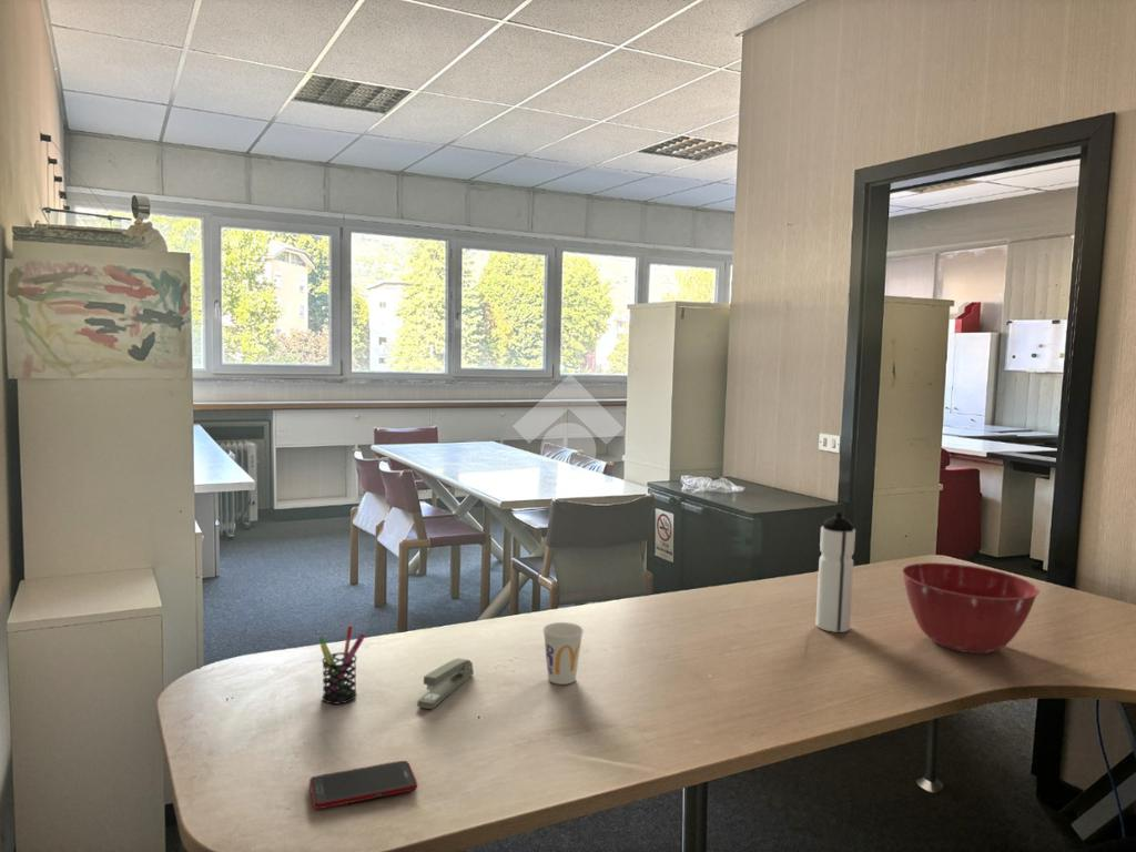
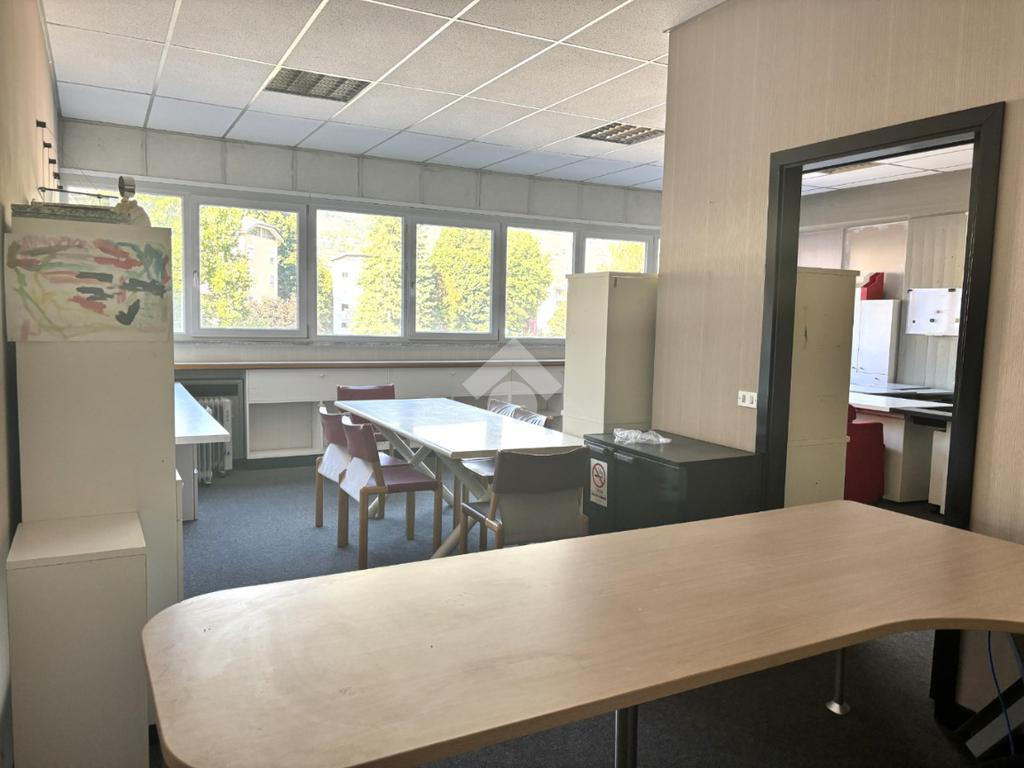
- mixing bowl [901,561,1041,655]
- cell phone [308,760,418,810]
- pen holder [318,625,366,704]
- water bottle [814,511,856,633]
- cup [541,621,585,686]
- stapler [416,657,475,710]
